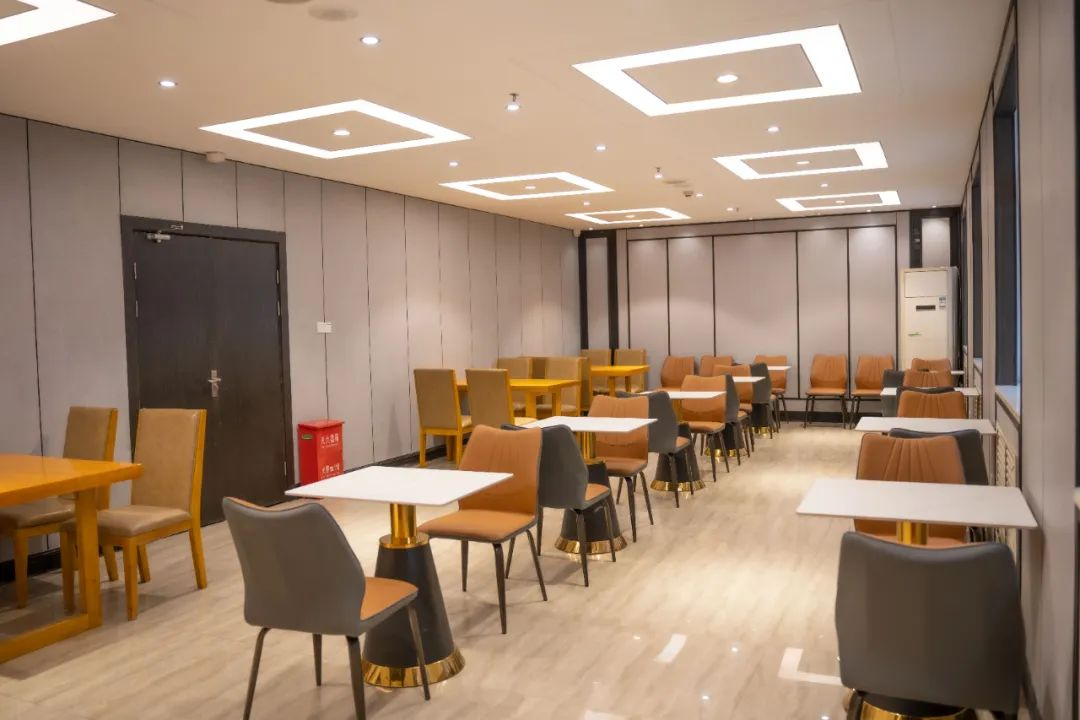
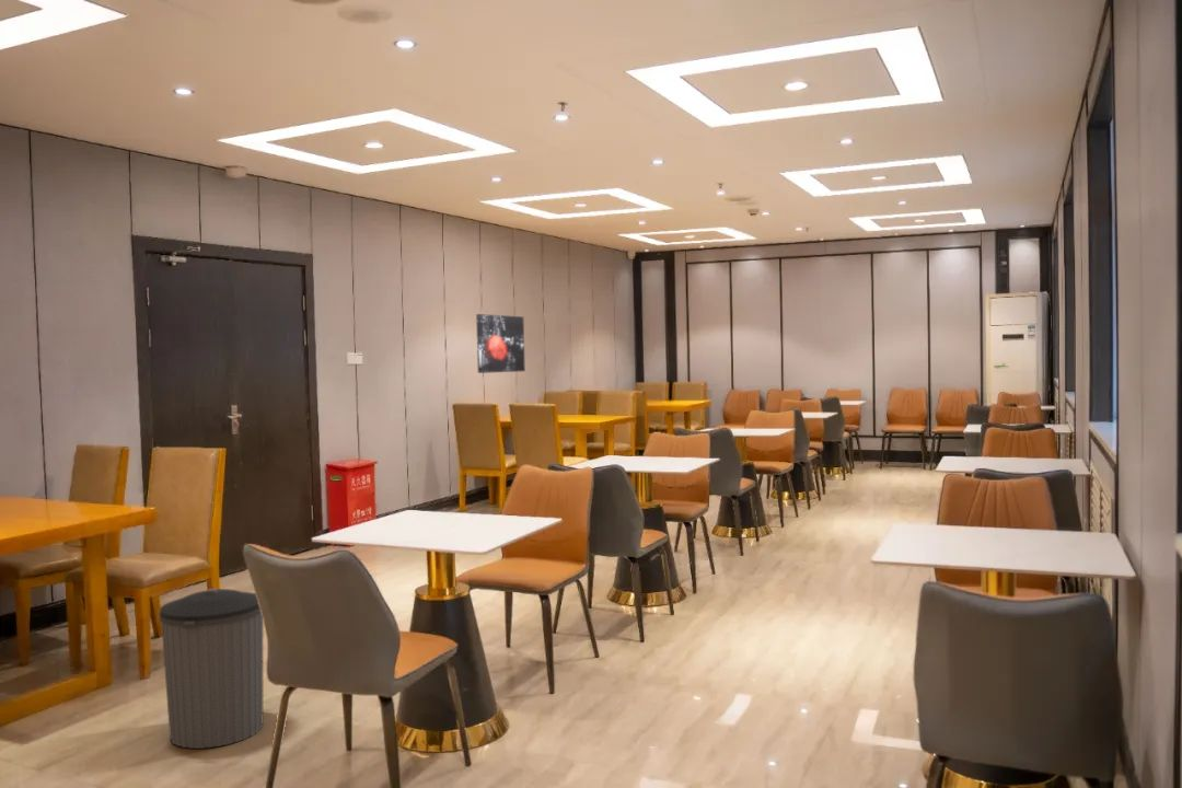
+ trash can [158,588,264,750]
+ wall art [475,313,526,374]
